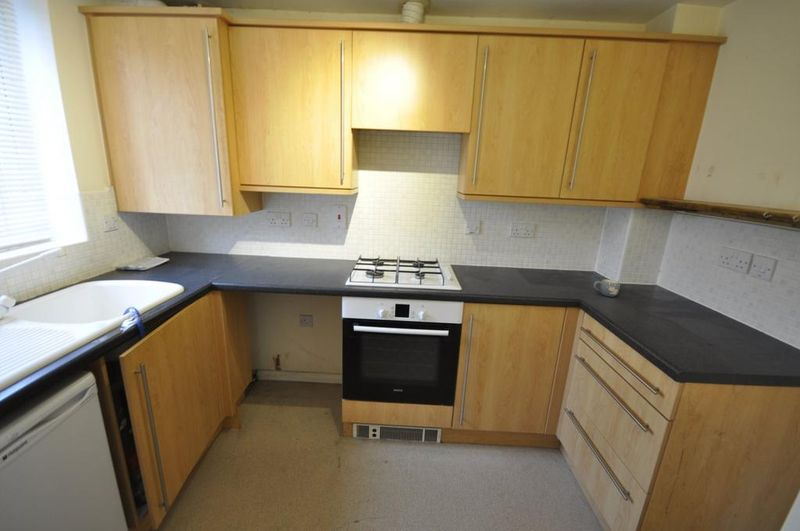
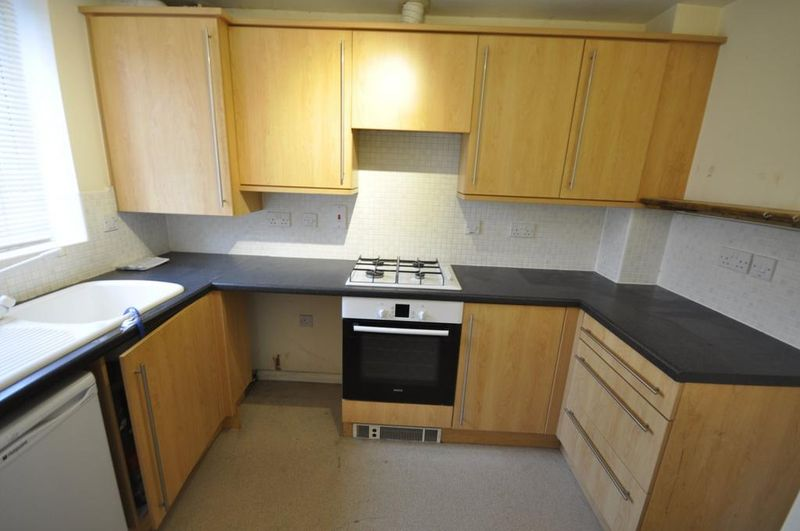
- mug [593,278,621,298]
